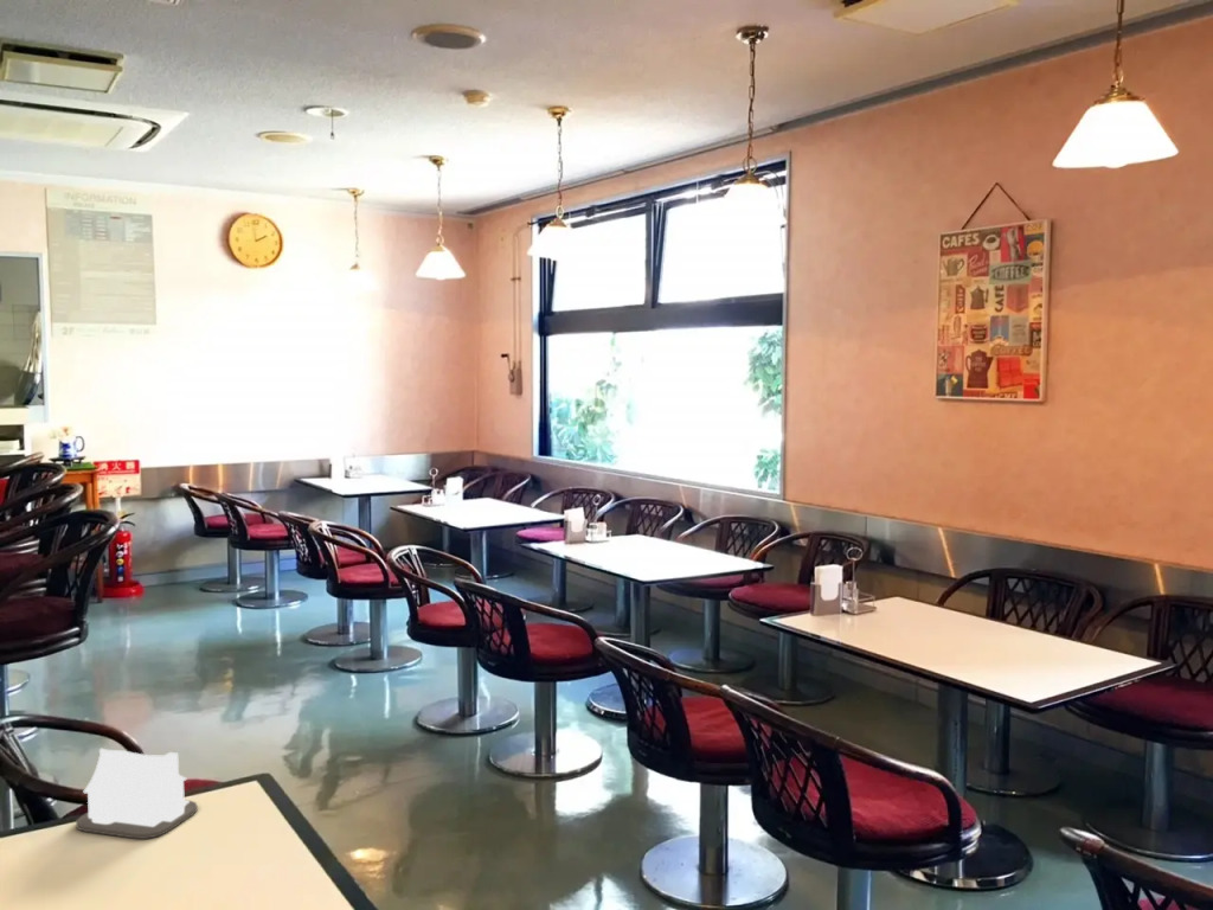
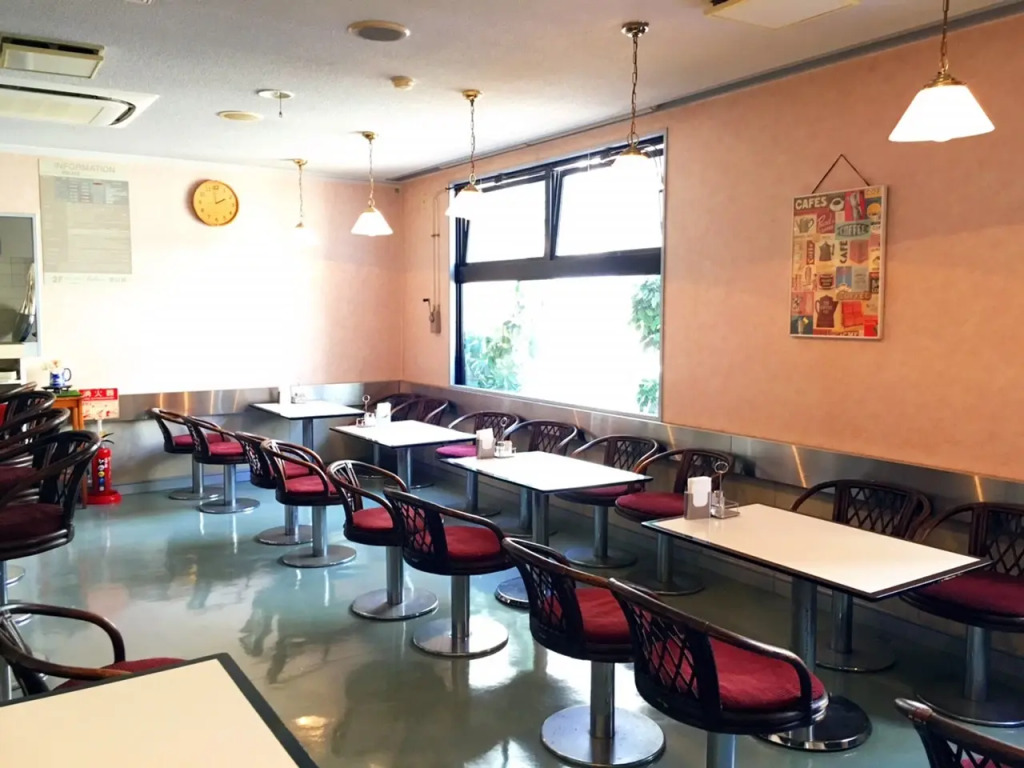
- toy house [75,748,199,840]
